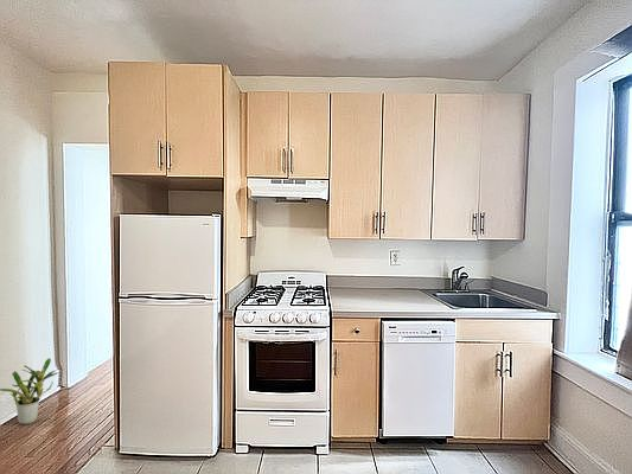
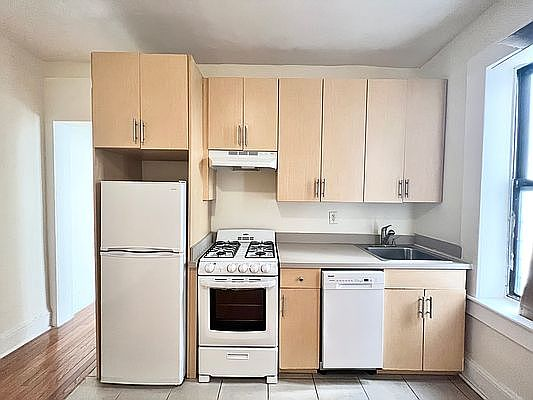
- potted plant [0,357,58,425]
